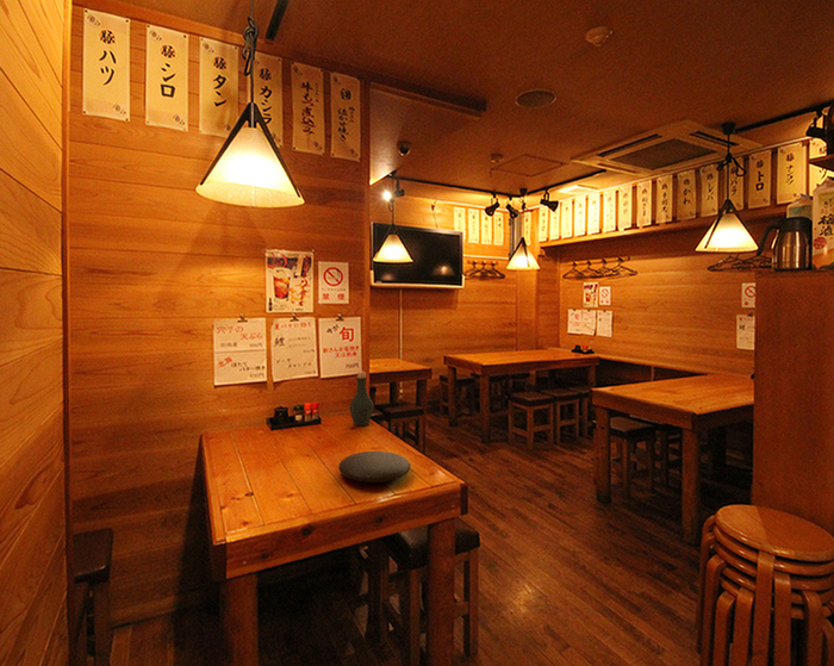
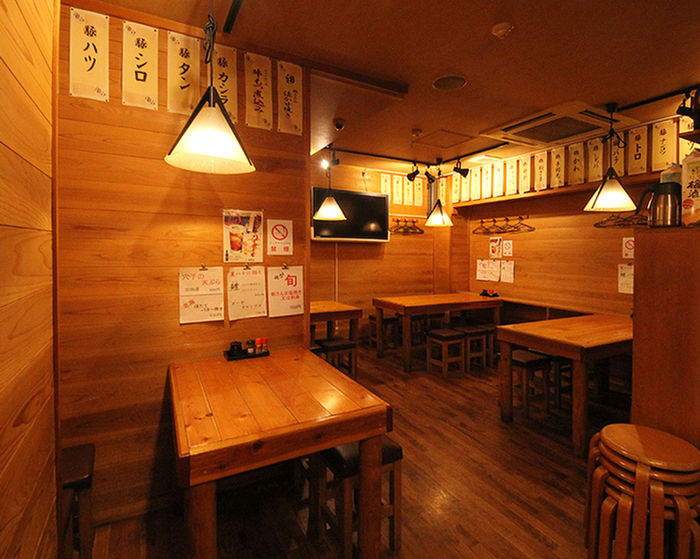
- bottle [349,371,374,427]
- plate [337,450,412,484]
